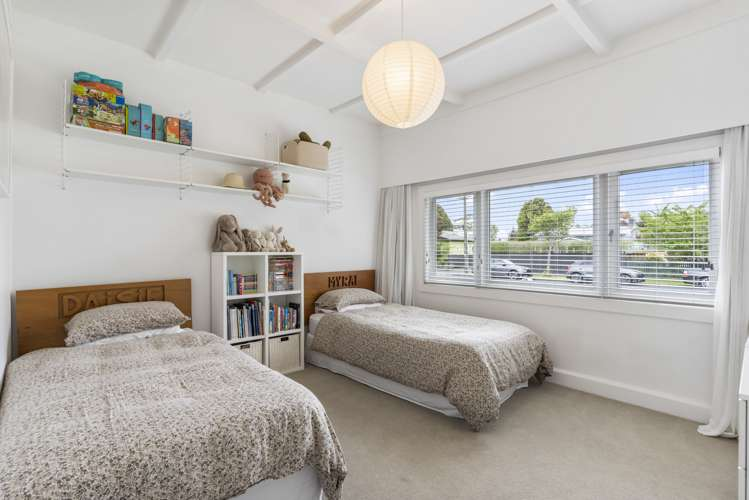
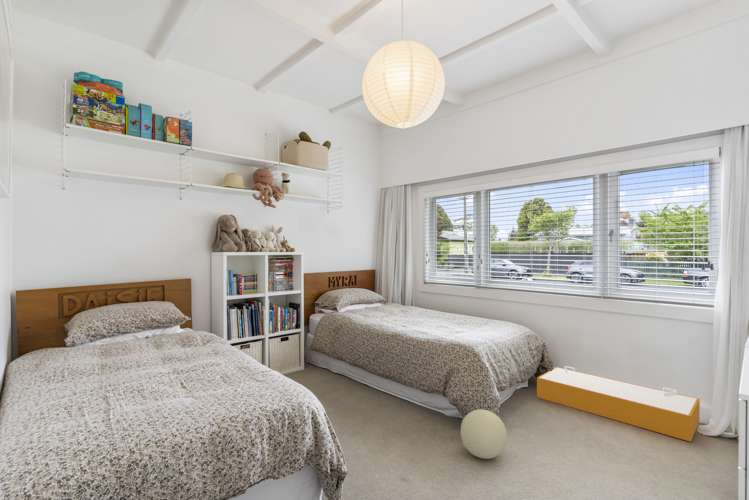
+ ball [460,408,508,460]
+ storage bin [536,365,701,443]
